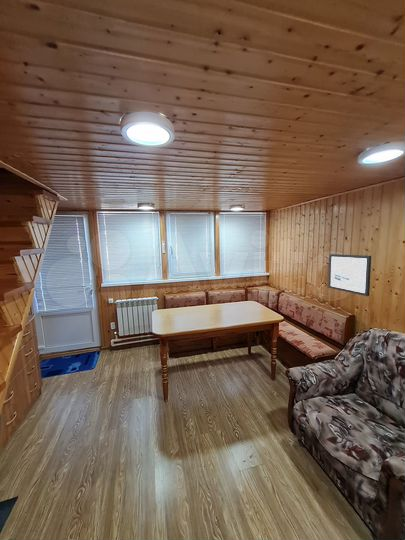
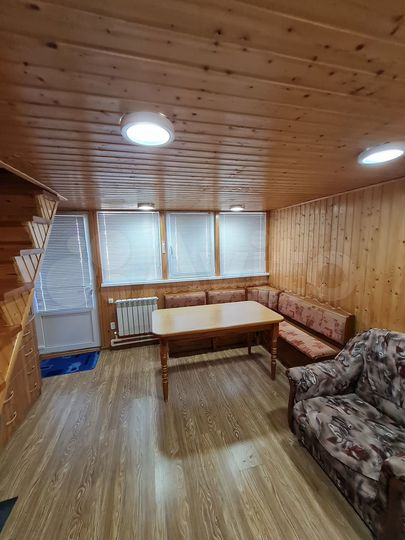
- wall art [327,253,372,297]
